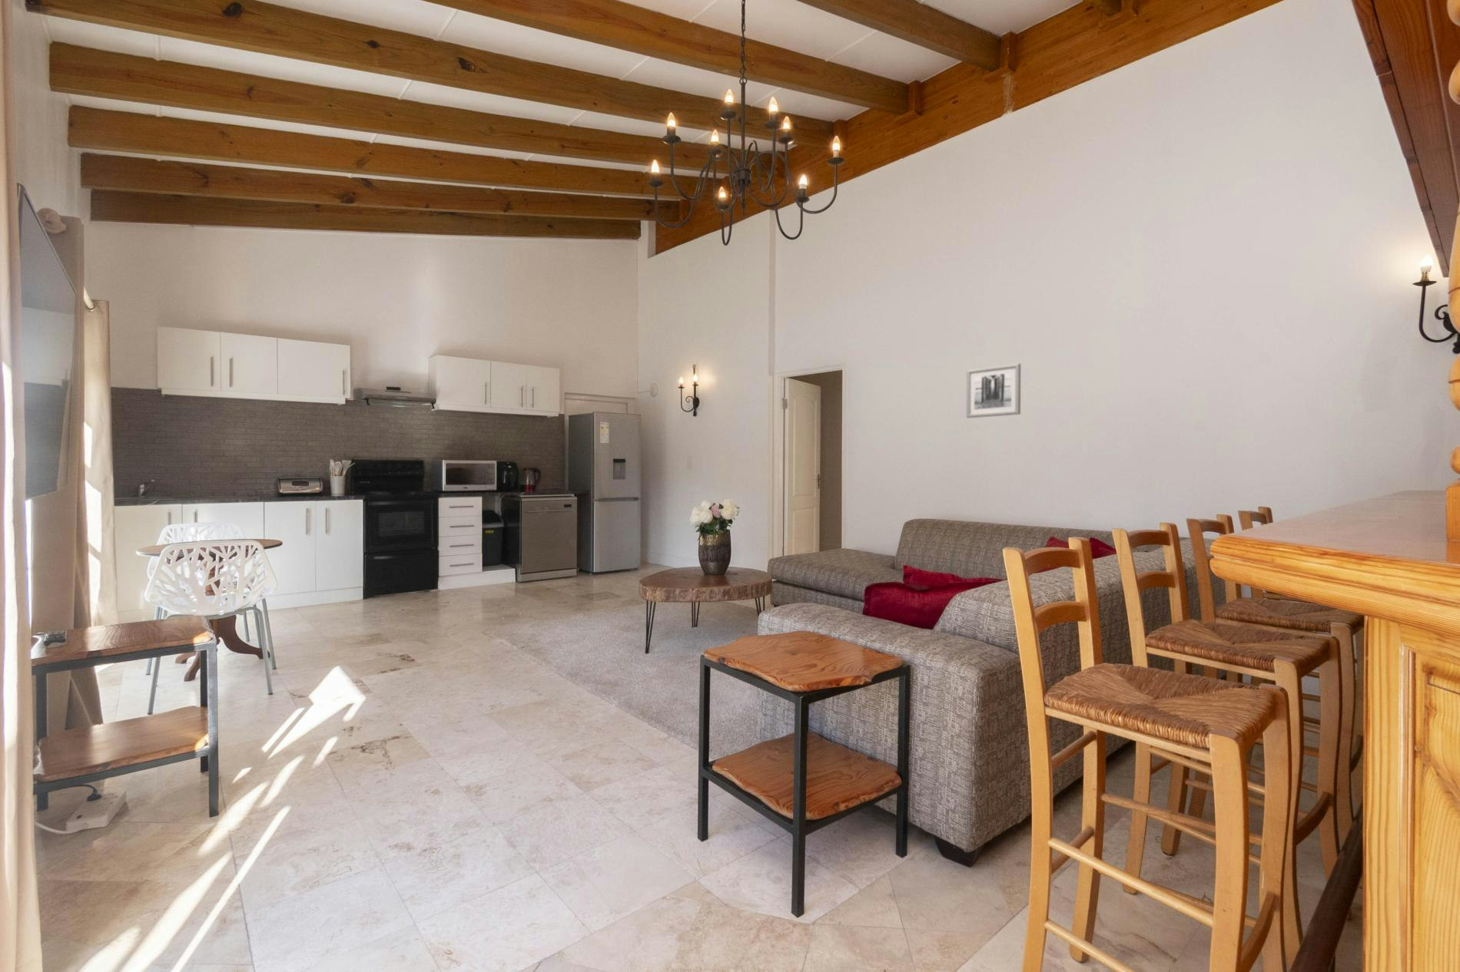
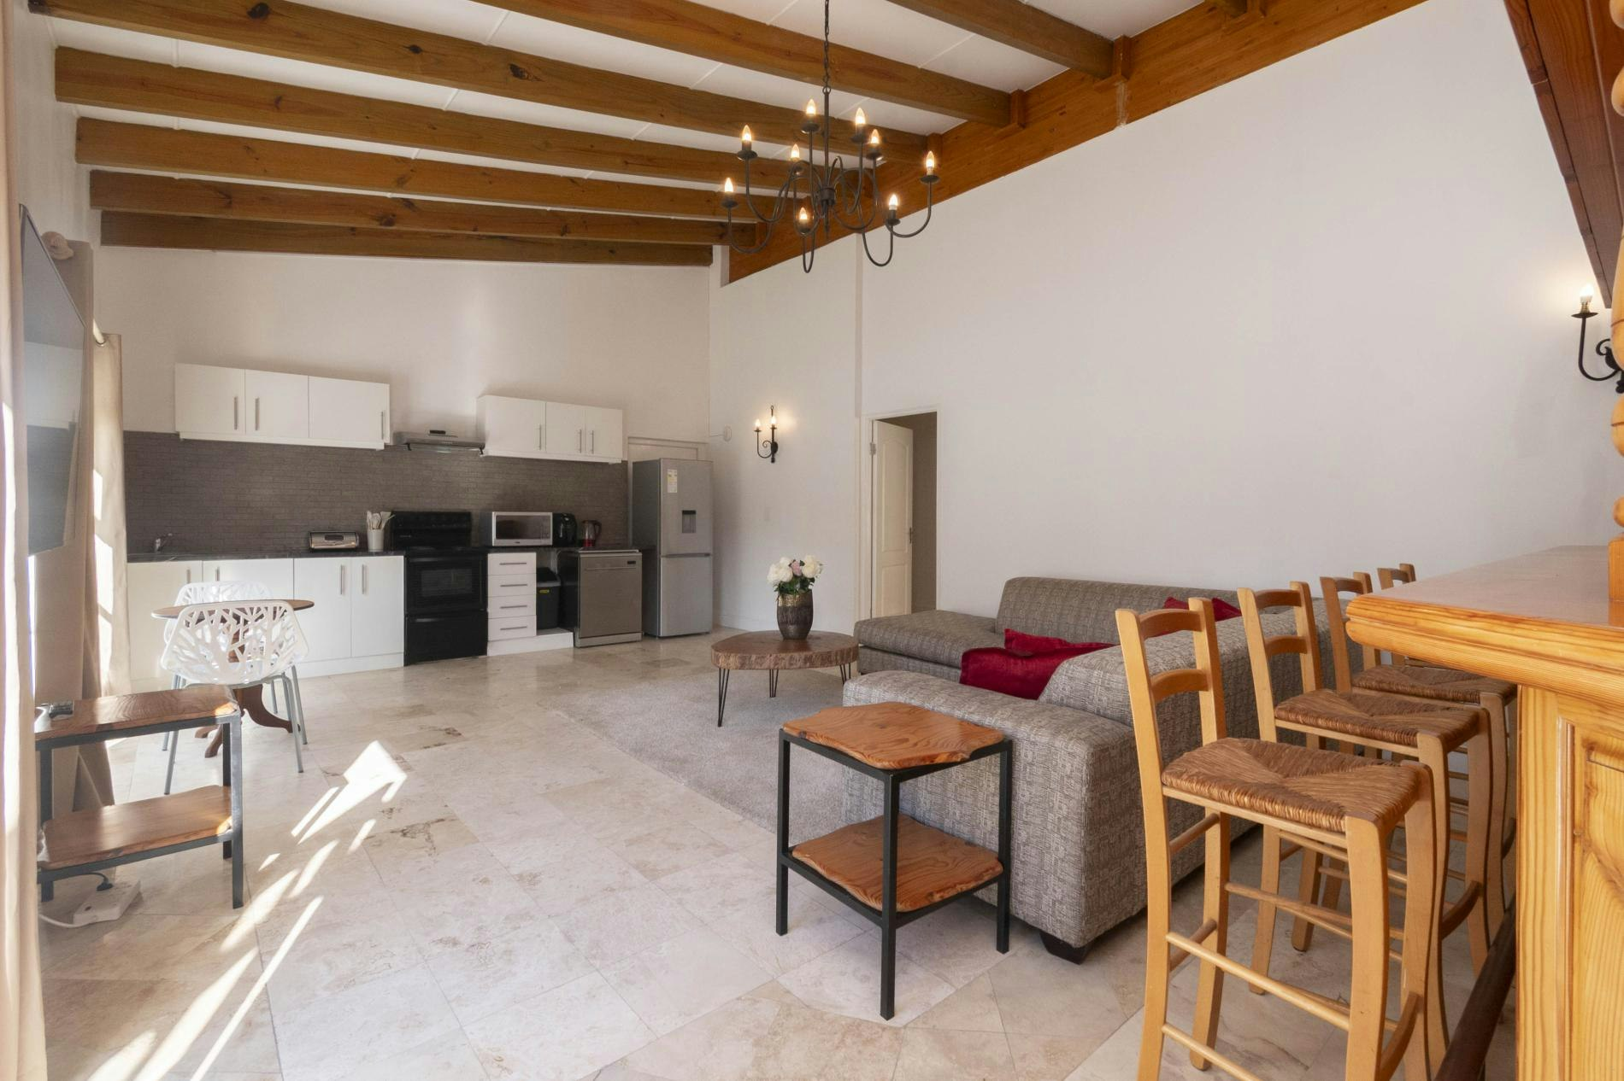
- wall art [966,362,1021,419]
